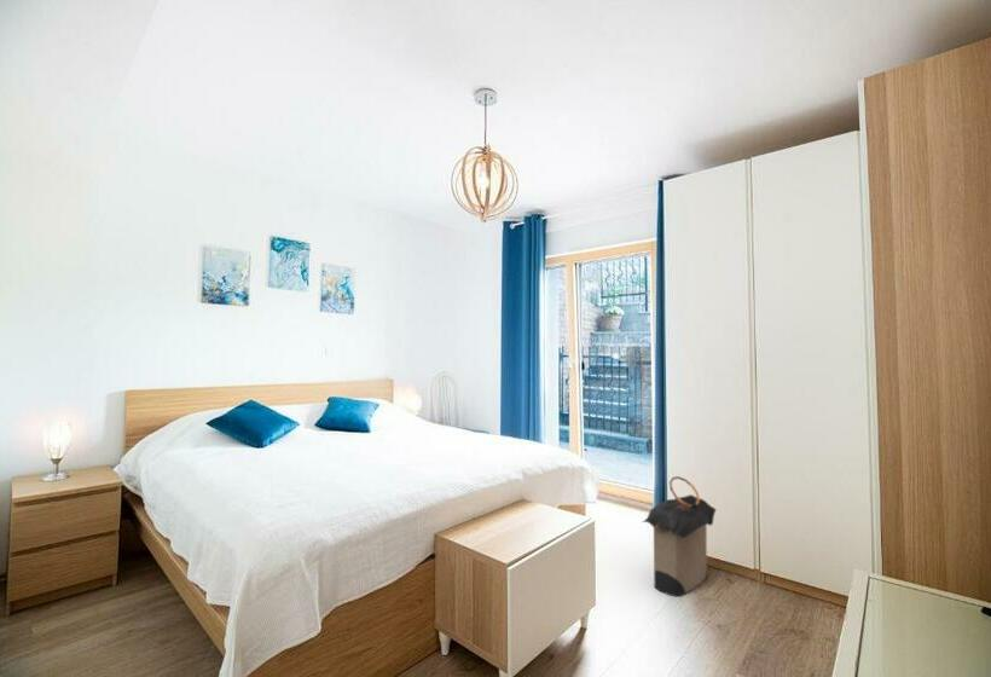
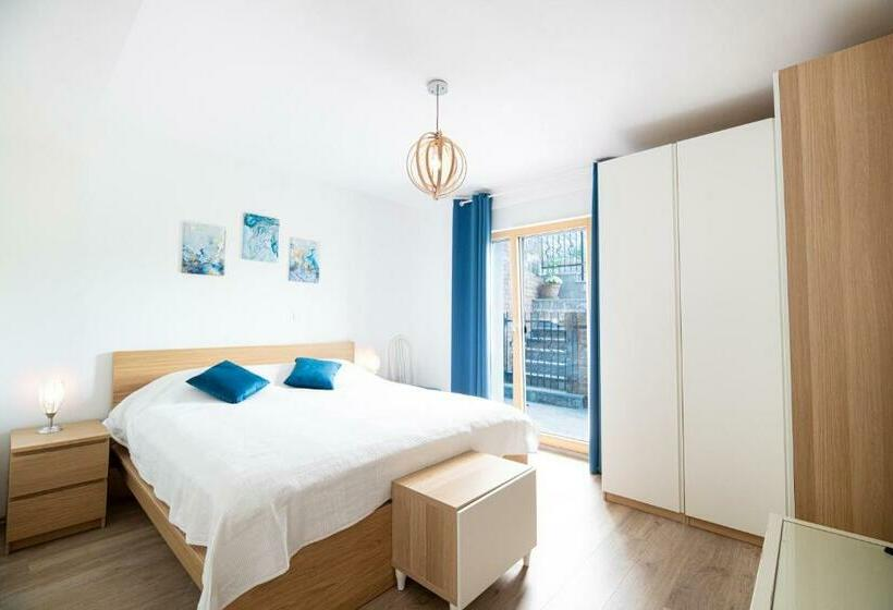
- laundry hamper [642,475,718,597]
